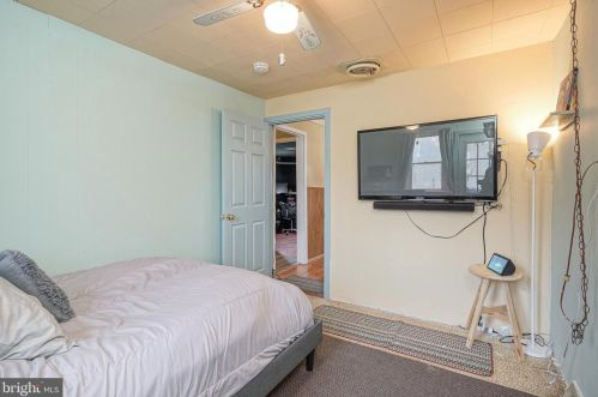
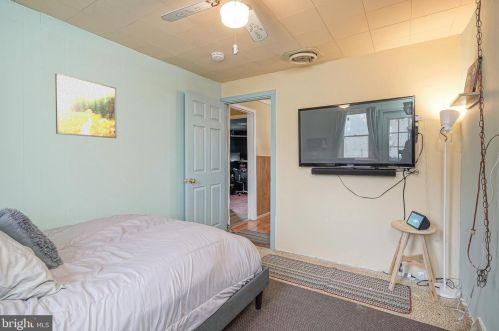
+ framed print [54,72,117,139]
